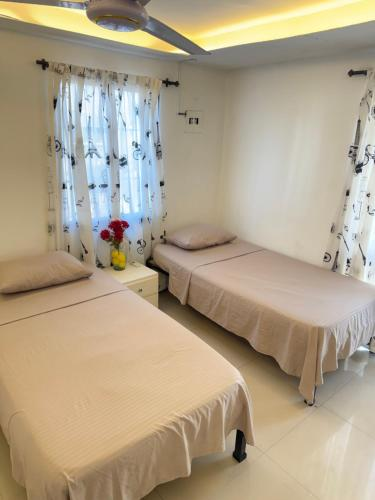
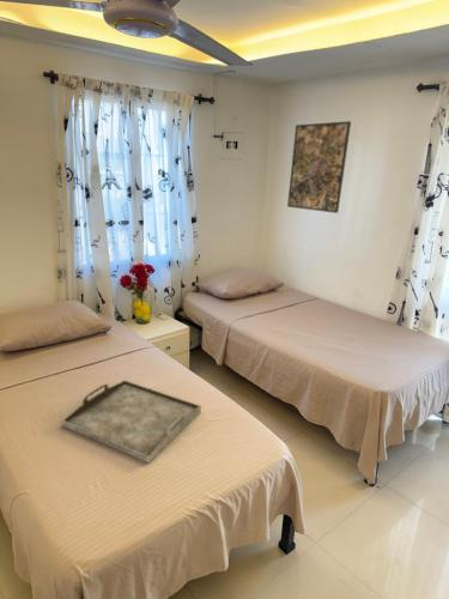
+ serving tray [61,379,202,464]
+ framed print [286,120,352,214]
